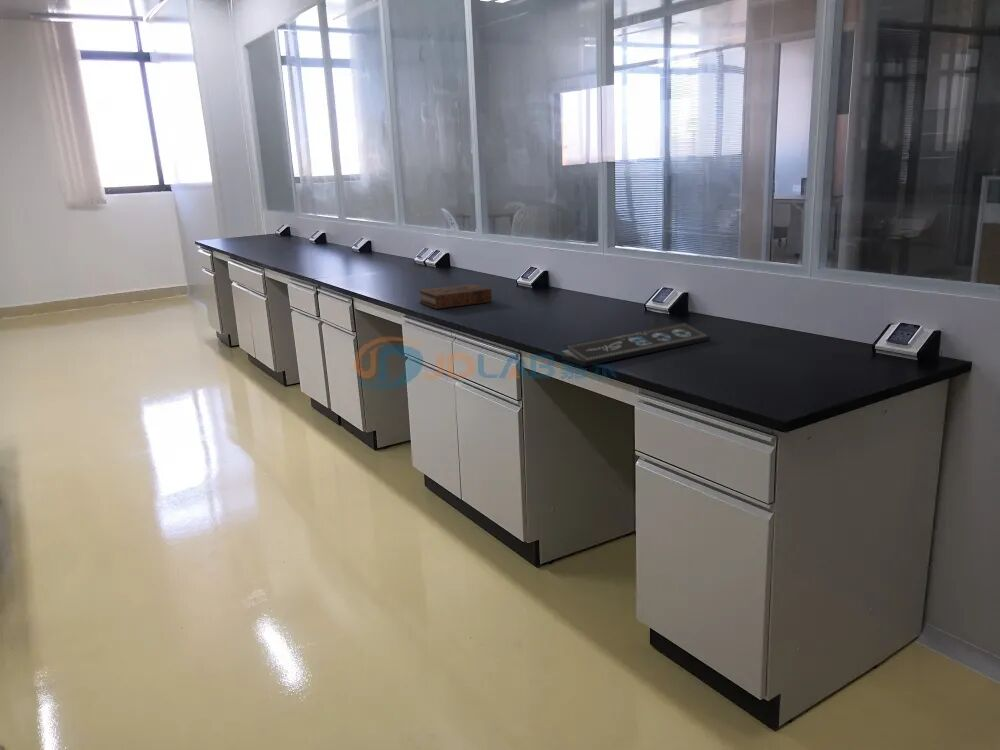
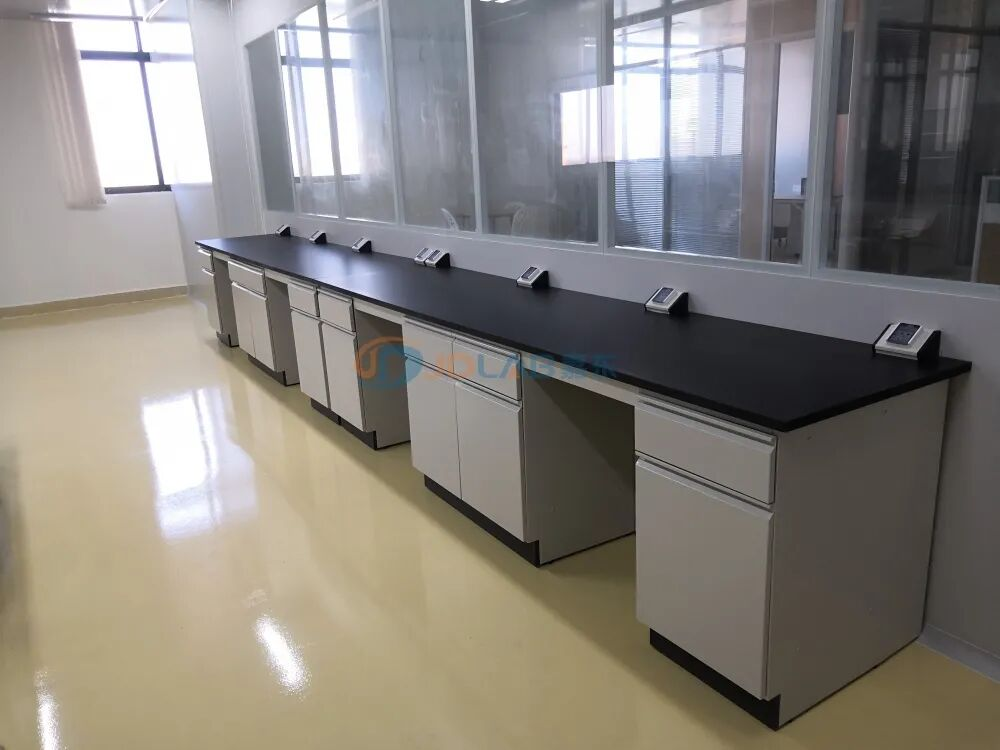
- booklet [561,322,711,367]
- book [418,283,493,310]
